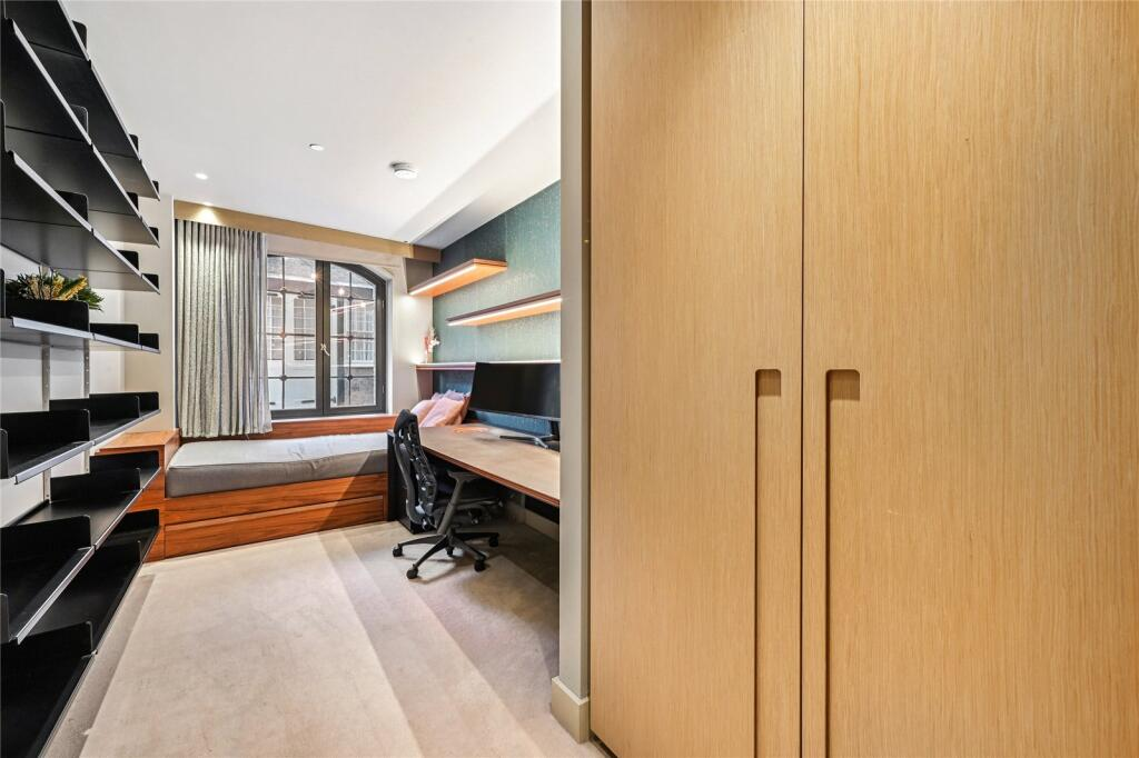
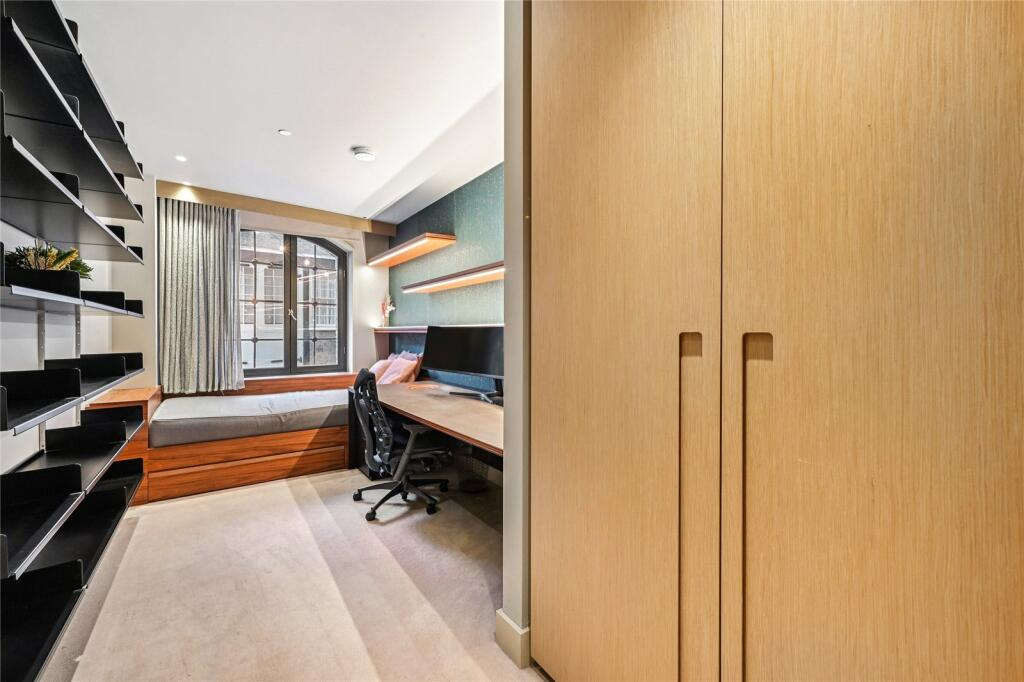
+ wastebasket [453,443,492,493]
